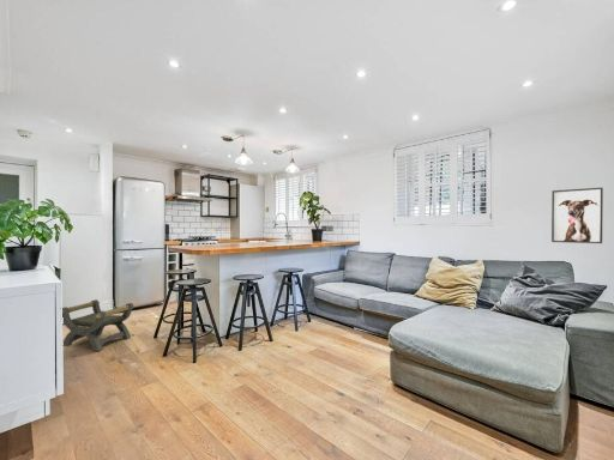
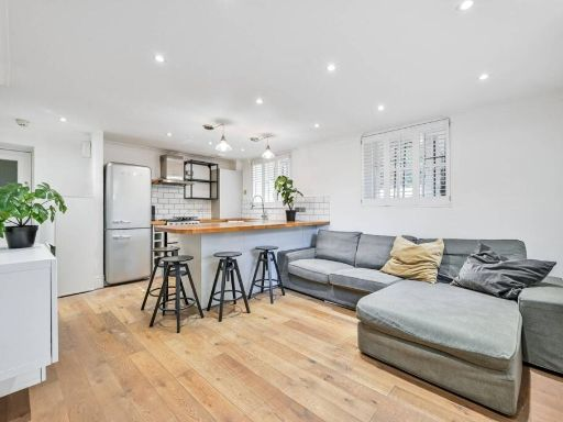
- stool [61,298,134,352]
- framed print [550,187,604,244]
